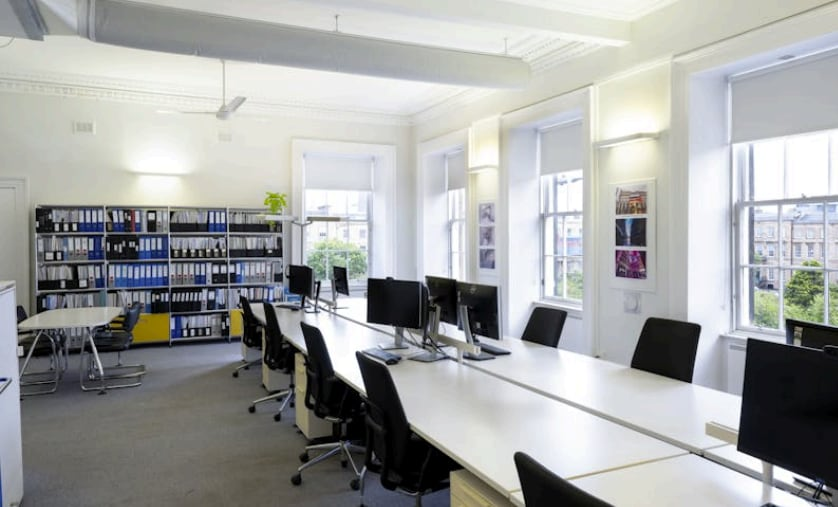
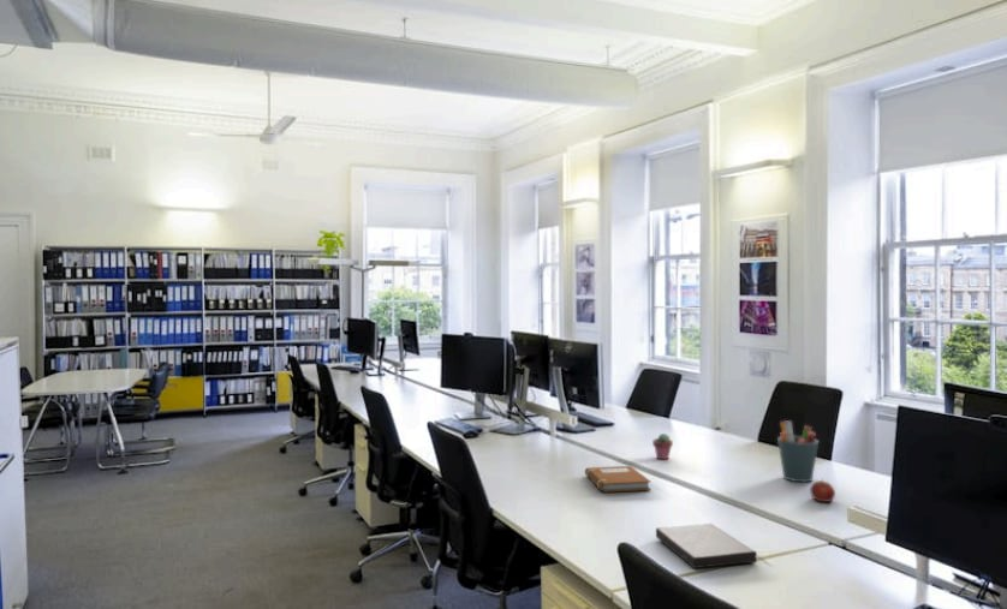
+ book [655,523,758,569]
+ apple [809,478,836,503]
+ notebook [584,465,651,494]
+ potted succulent [651,432,674,461]
+ pen holder [776,419,820,483]
